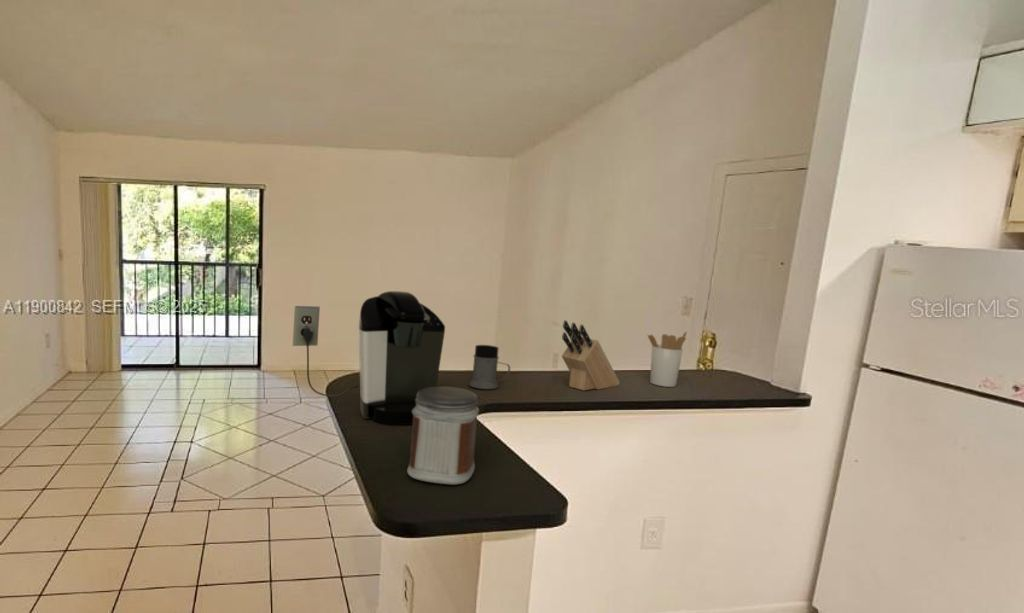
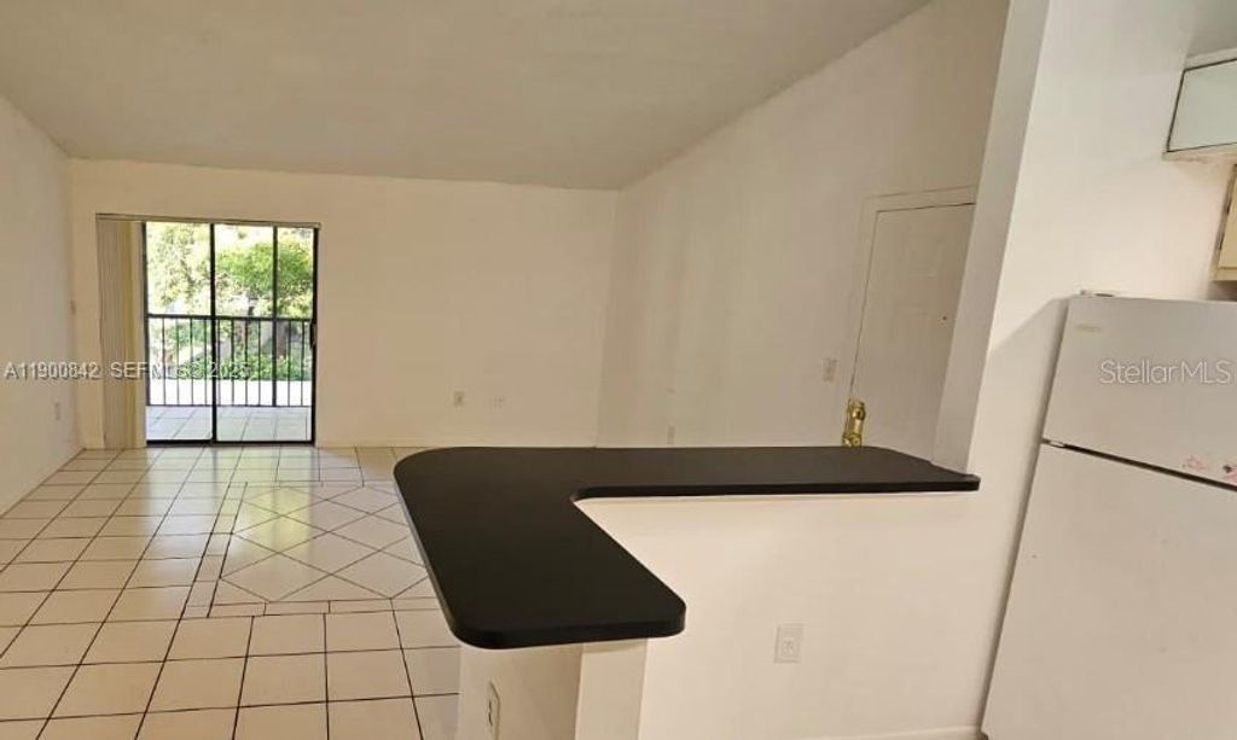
- mug [468,344,511,390]
- jar [406,386,480,486]
- knife block [561,319,621,392]
- utensil holder [647,330,688,388]
- coffee maker [292,290,446,426]
